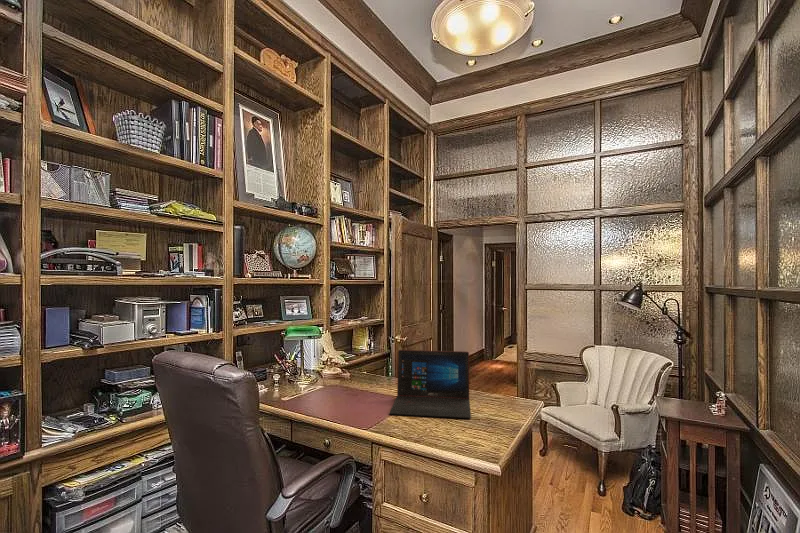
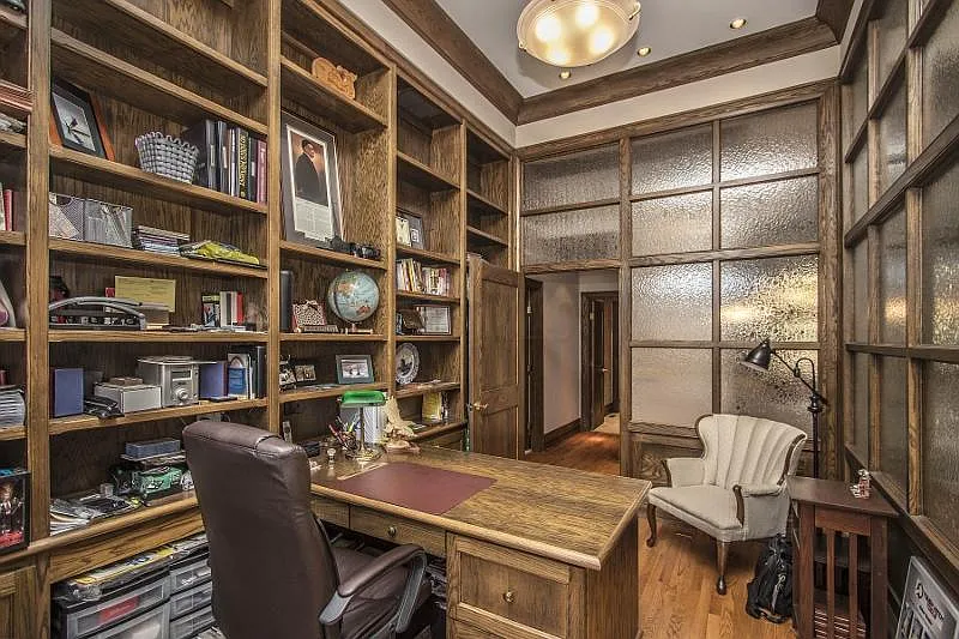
- laptop [388,349,472,419]
